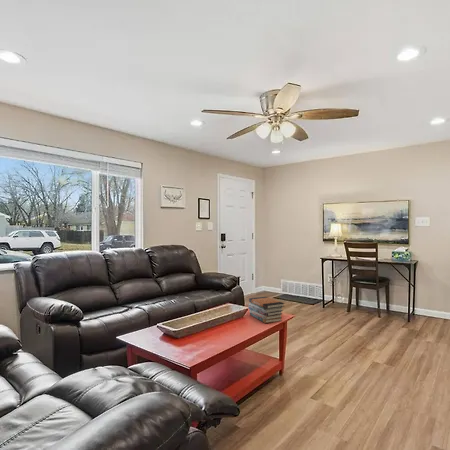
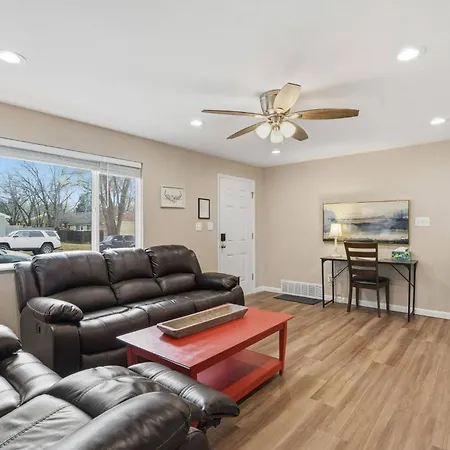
- book stack [247,296,285,324]
